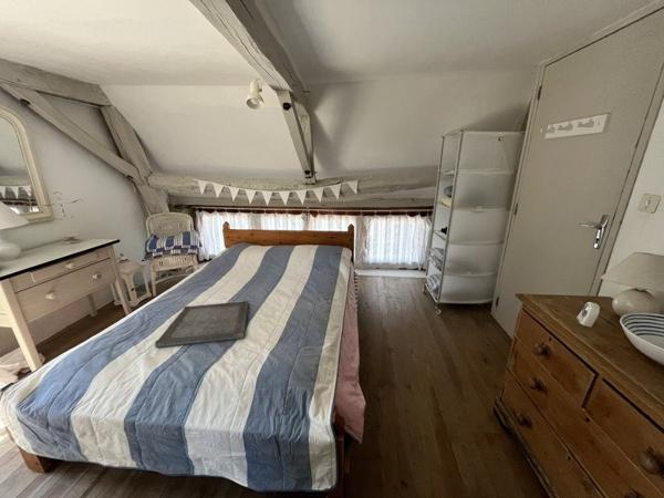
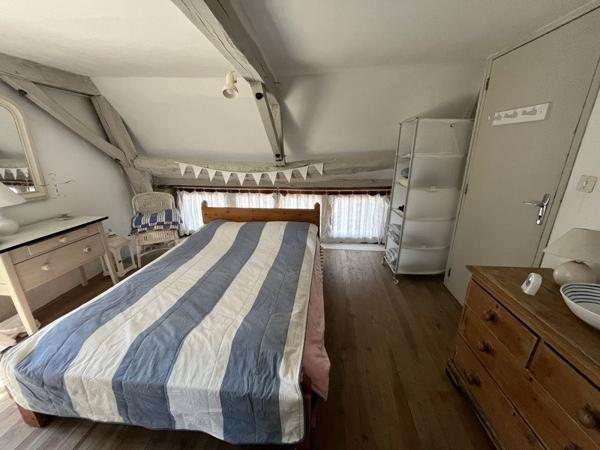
- serving tray [154,300,250,349]
